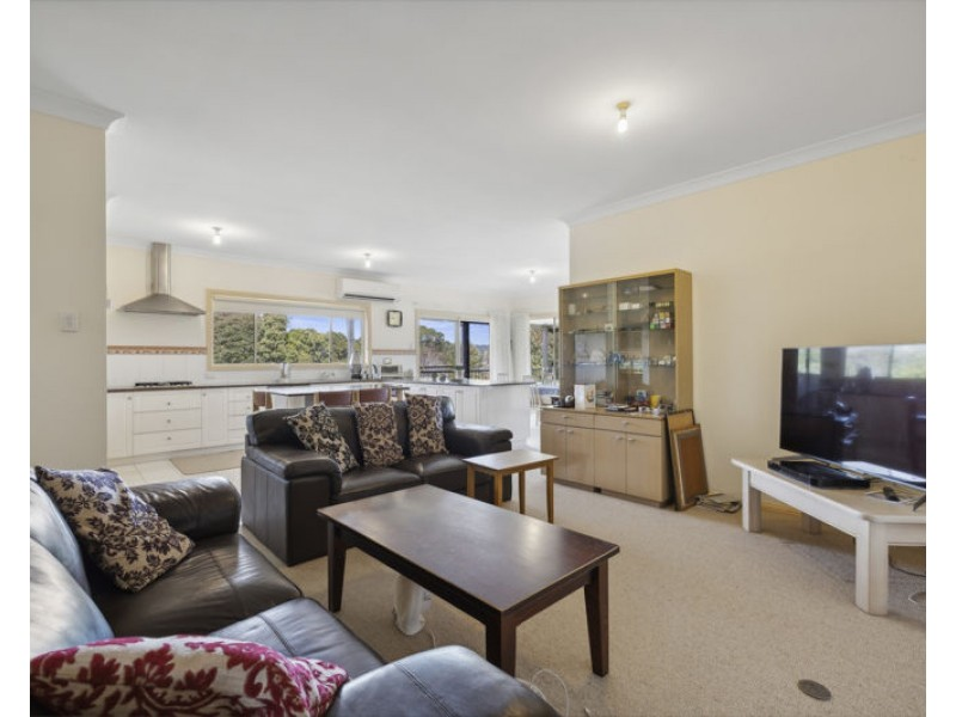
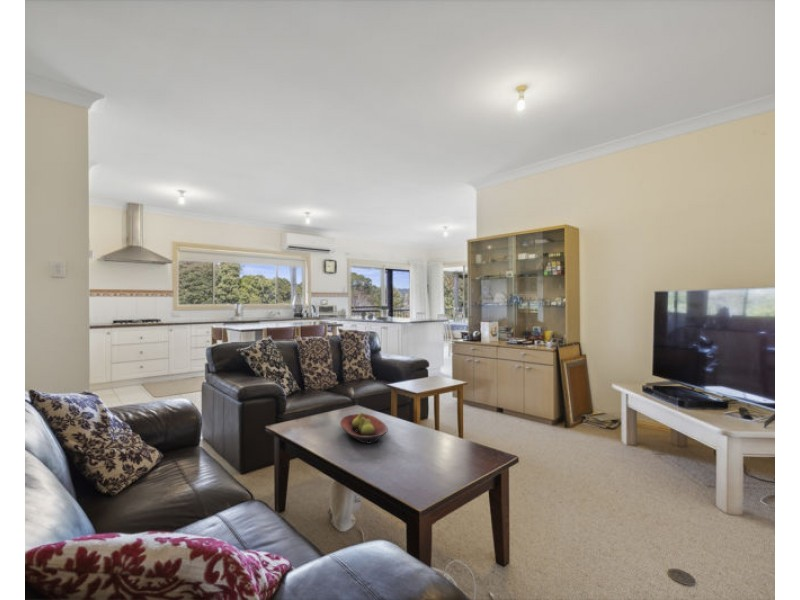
+ fruit bowl [339,412,389,445]
